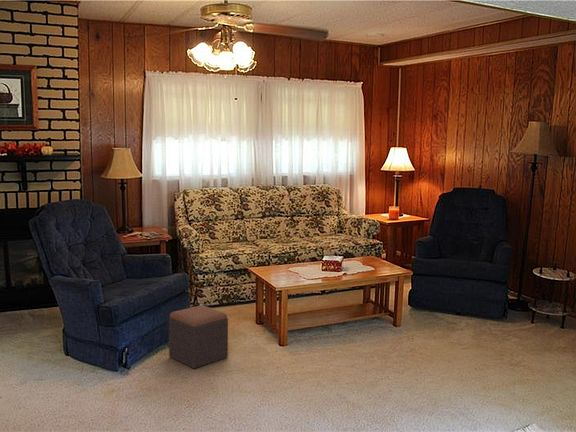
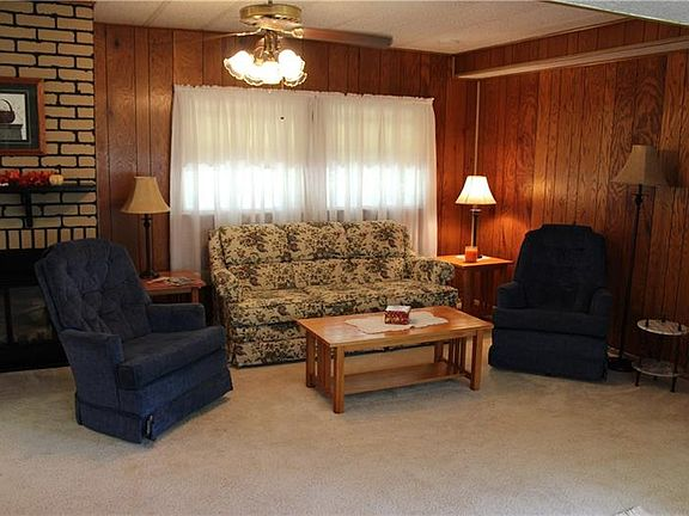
- footstool [168,304,229,369]
